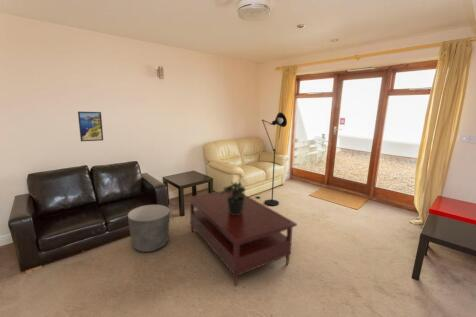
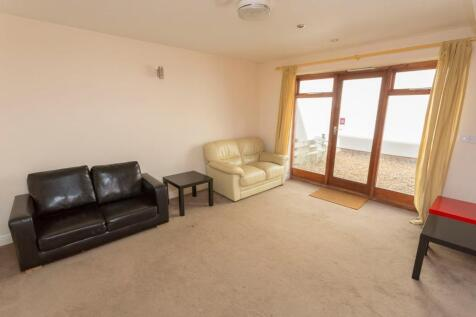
- potted plant [220,181,247,215]
- planter [127,204,170,253]
- coffee table [187,190,298,287]
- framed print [77,111,104,142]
- floor lamp [255,111,288,207]
